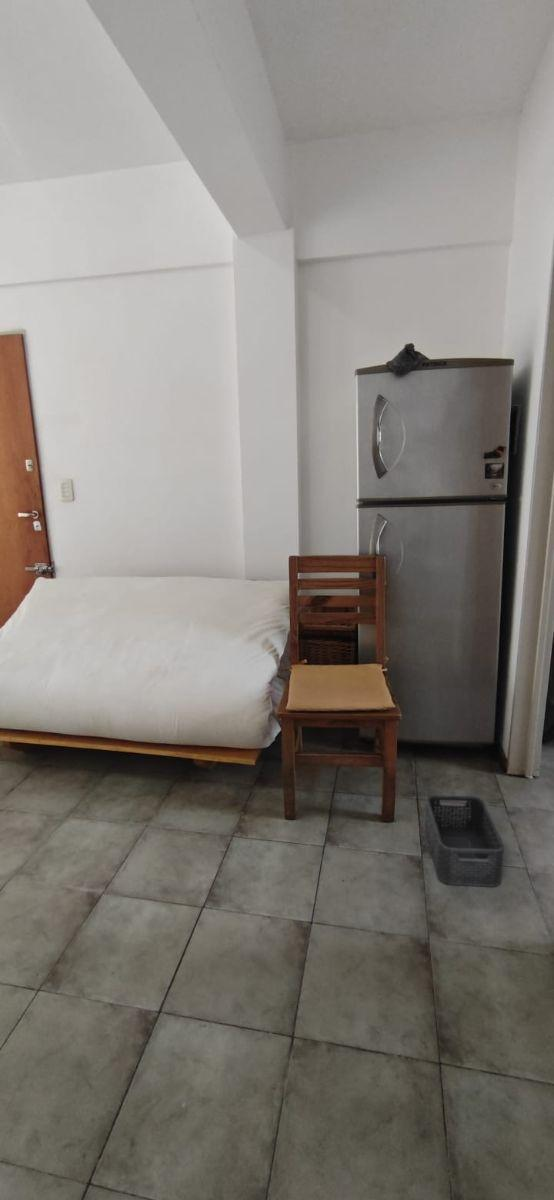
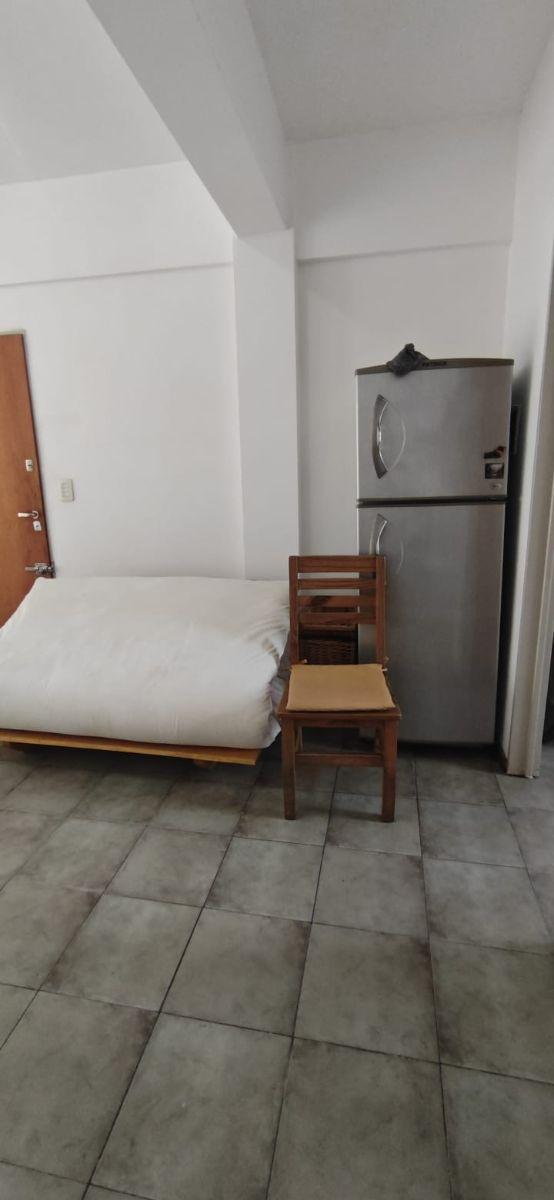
- storage bin [424,794,505,888]
